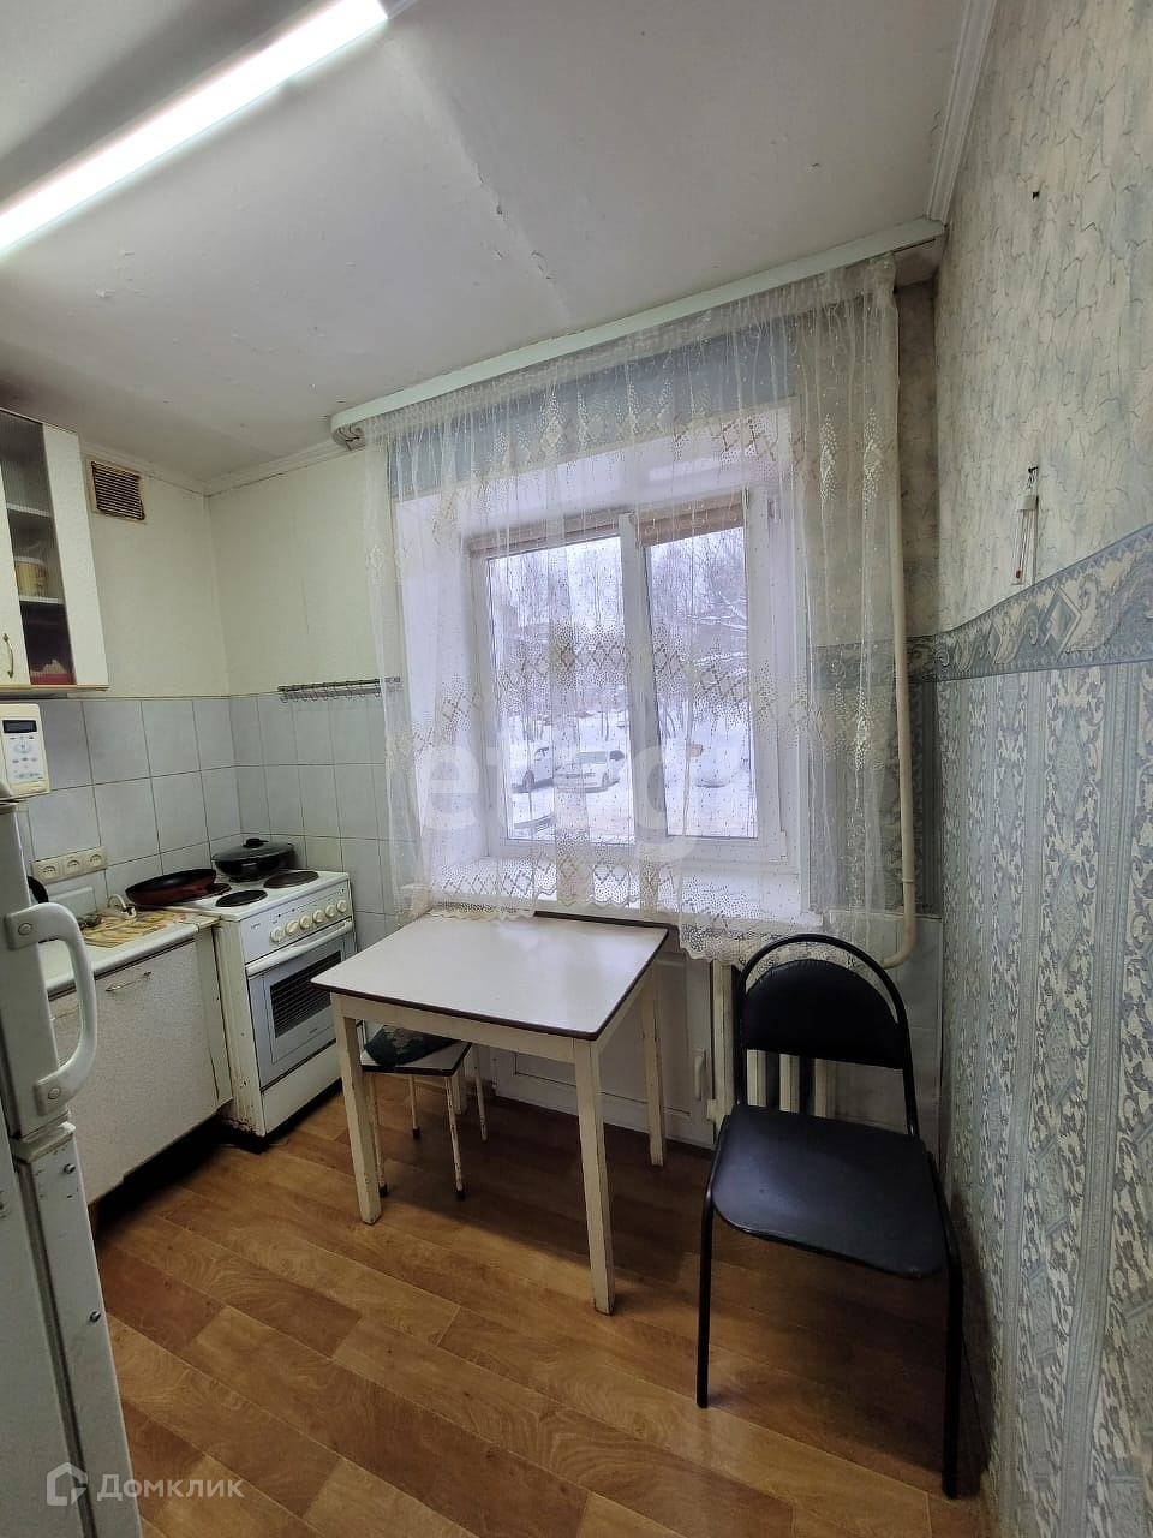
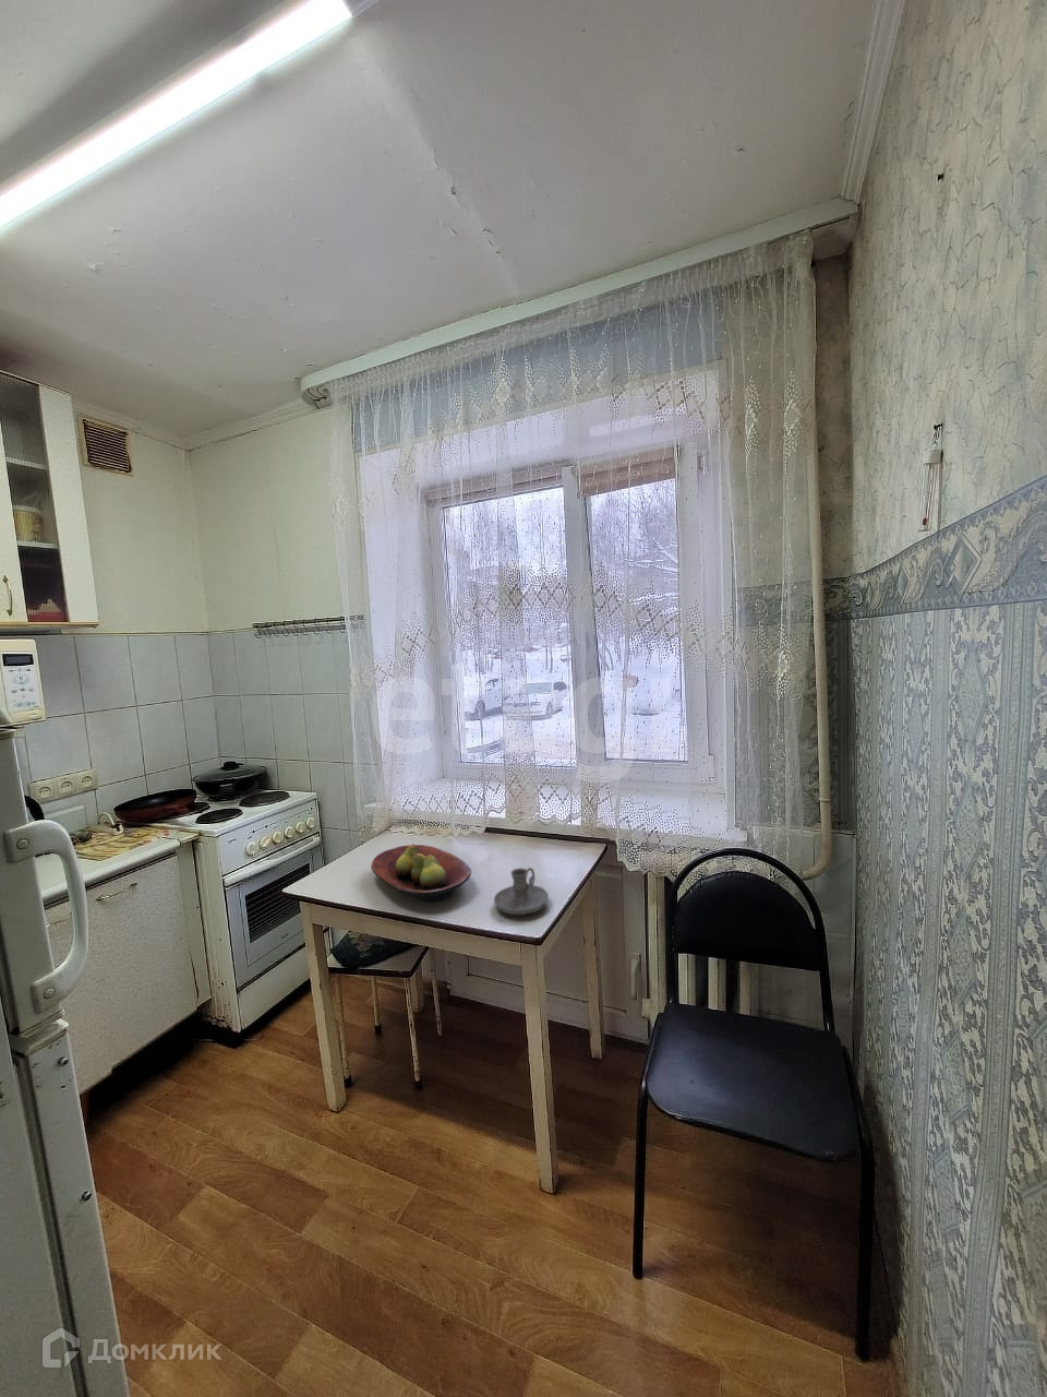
+ fruit bowl [370,844,472,903]
+ candle holder [493,867,550,915]
